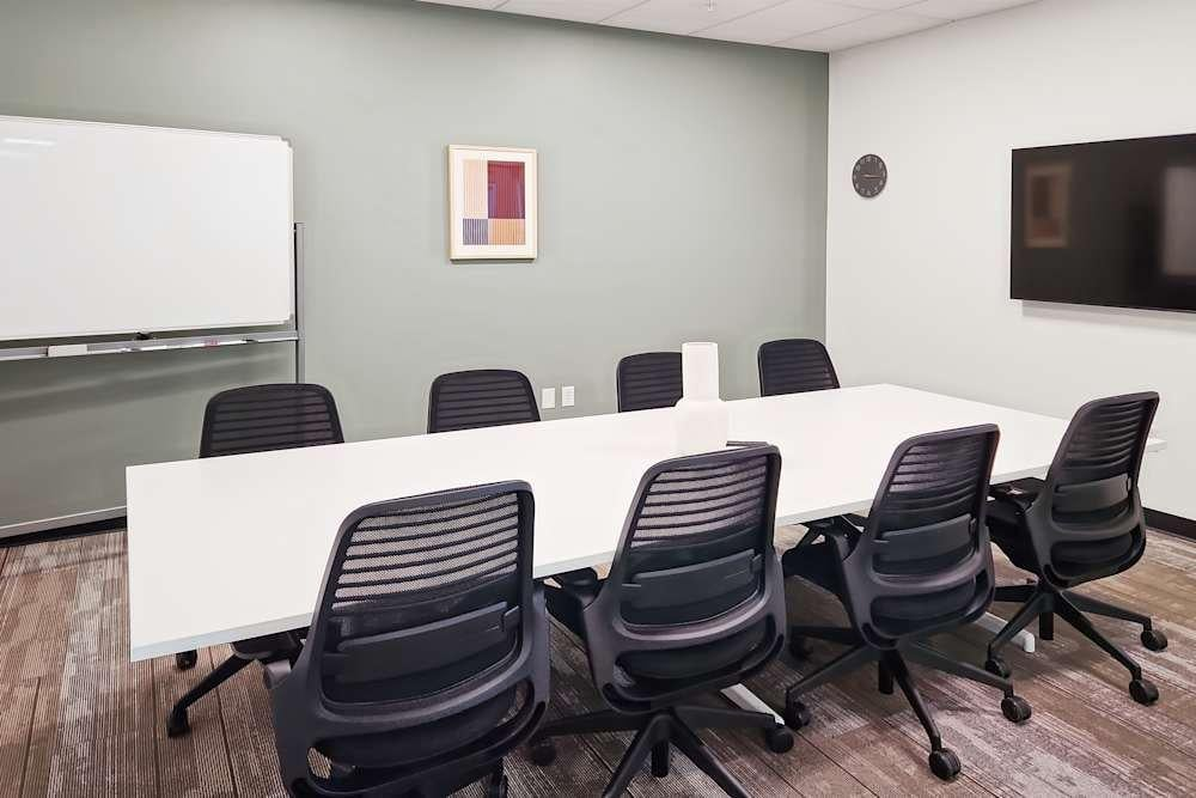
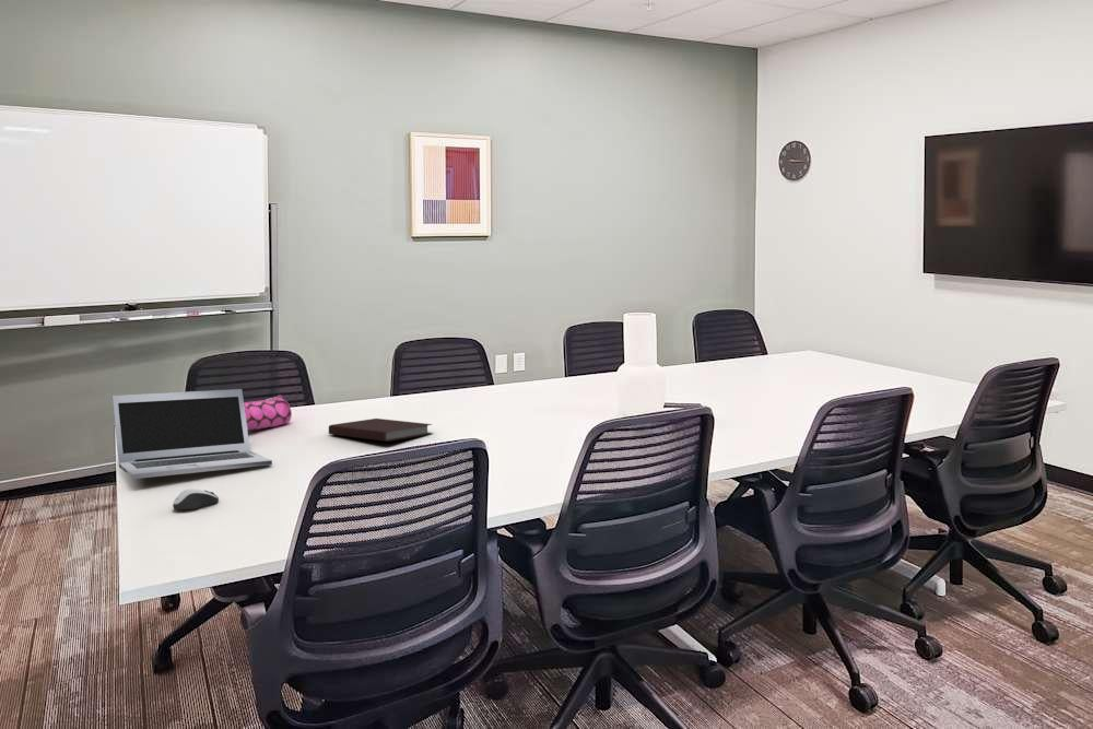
+ notebook [328,418,433,443]
+ pencil case [244,395,293,432]
+ laptop [111,388,273,480]
+ computer mouse [172,487,220,510]
